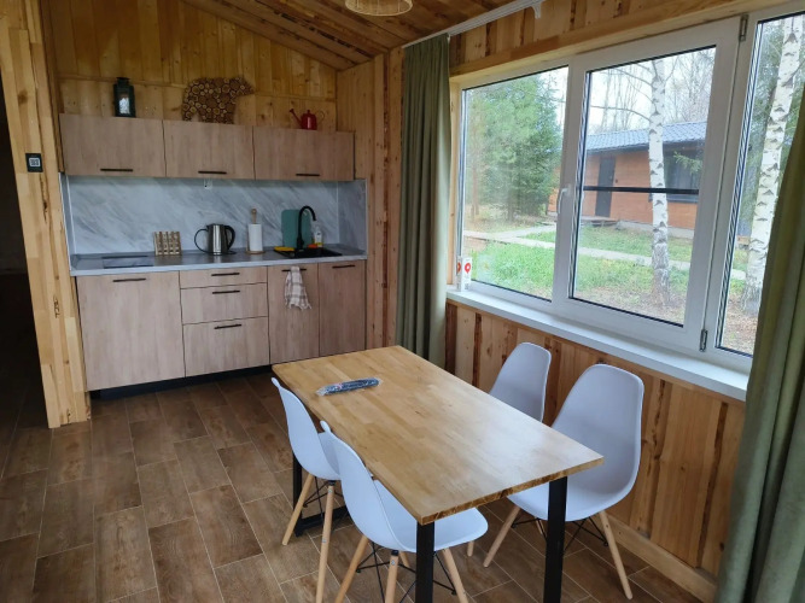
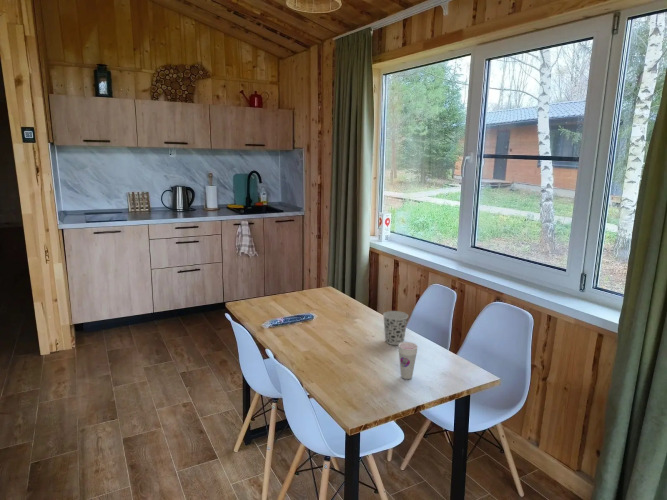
+ cup [382,310,409,346]
+ cup [397,341,419,380]
